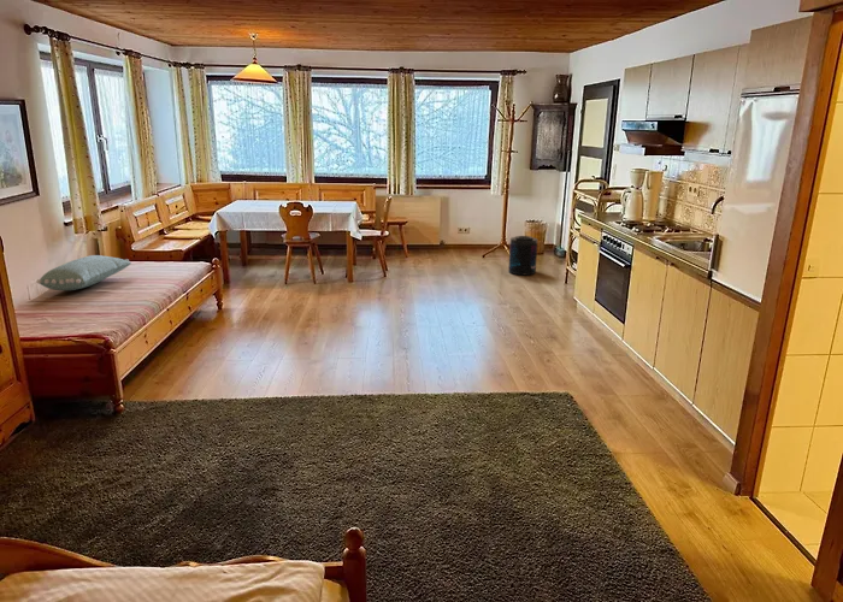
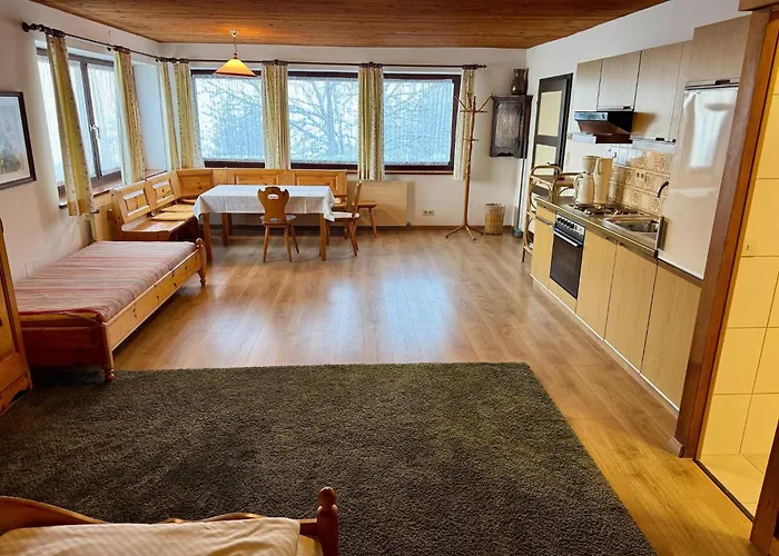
- pillow [35,254,132,291]
- supplement container [508,235,538,276]
